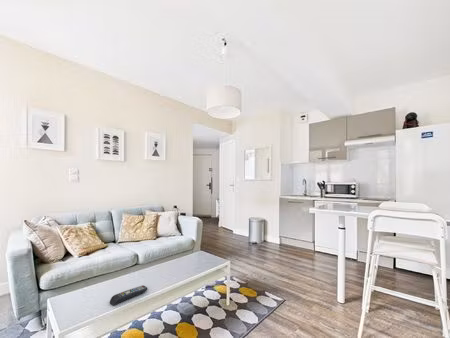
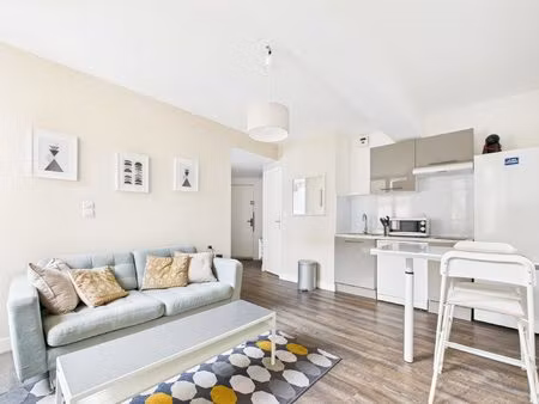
- remote control [109,285,149,307]
